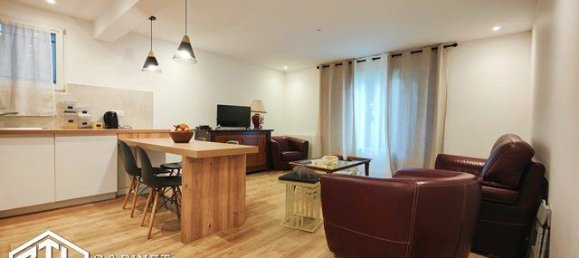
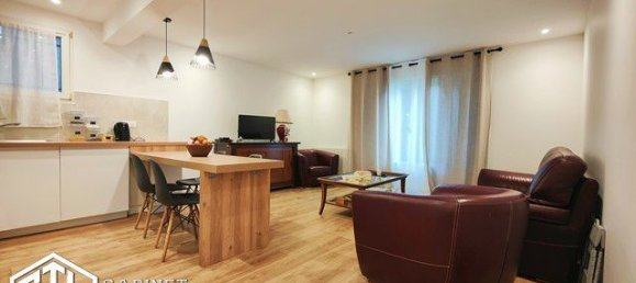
- side table [277,165,324,233]
